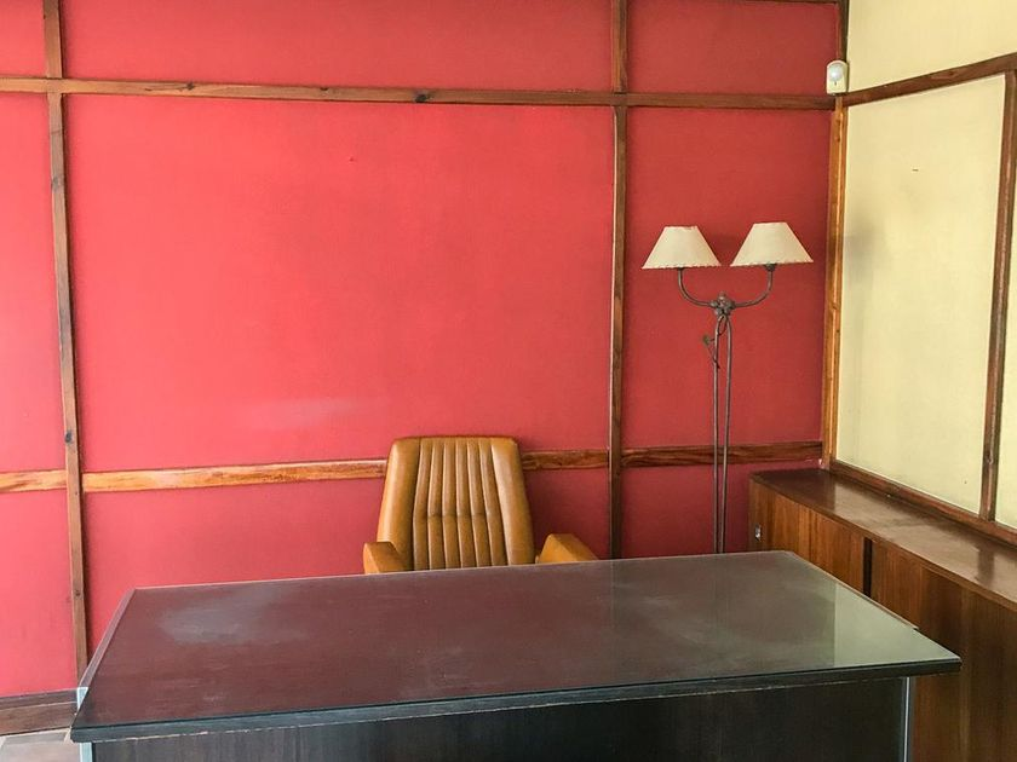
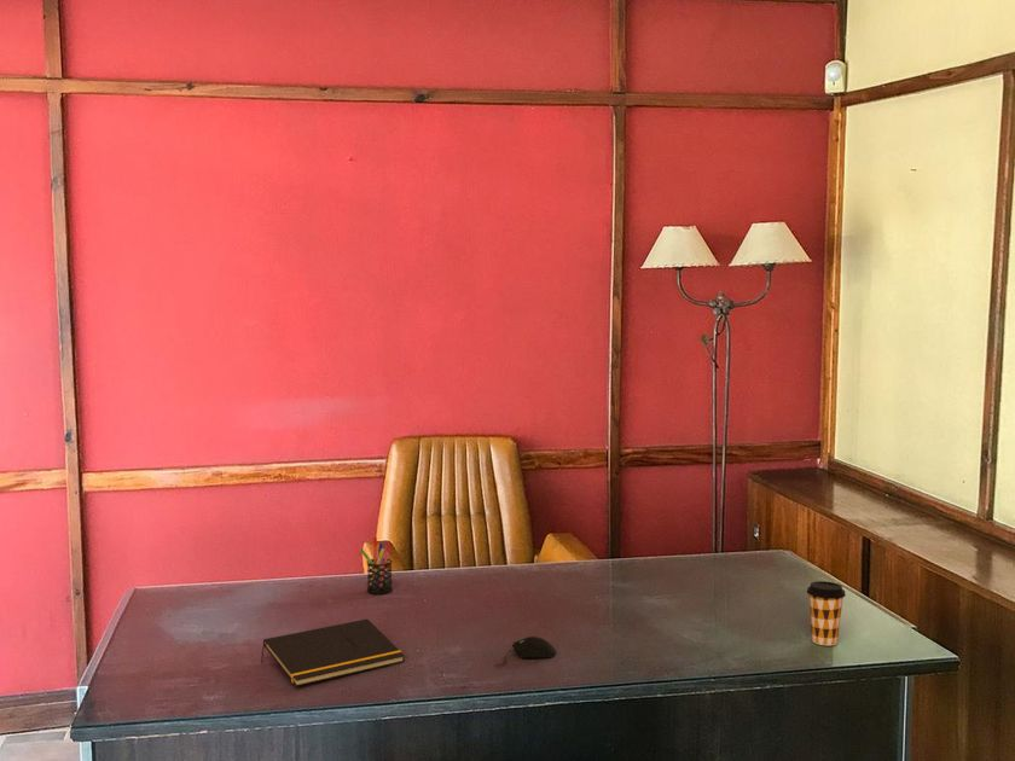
+ notepad [260,618,406,687]
+ coffee cup [806,580,847,646]
+ pen holder [360,536,393,596]
+ computer mouse [494,635,557,667]
